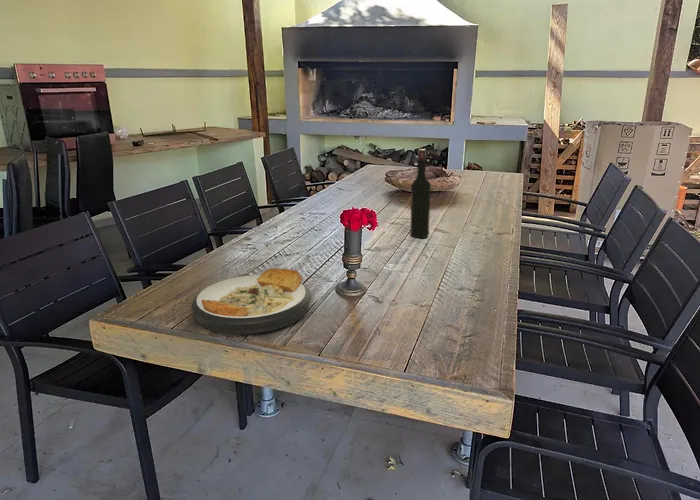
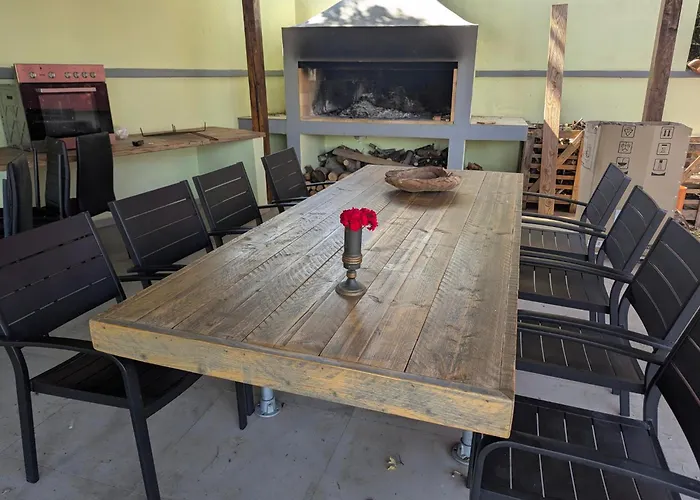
- plate [191,267,312,335]
- wine bottle [409,148,432,239]
